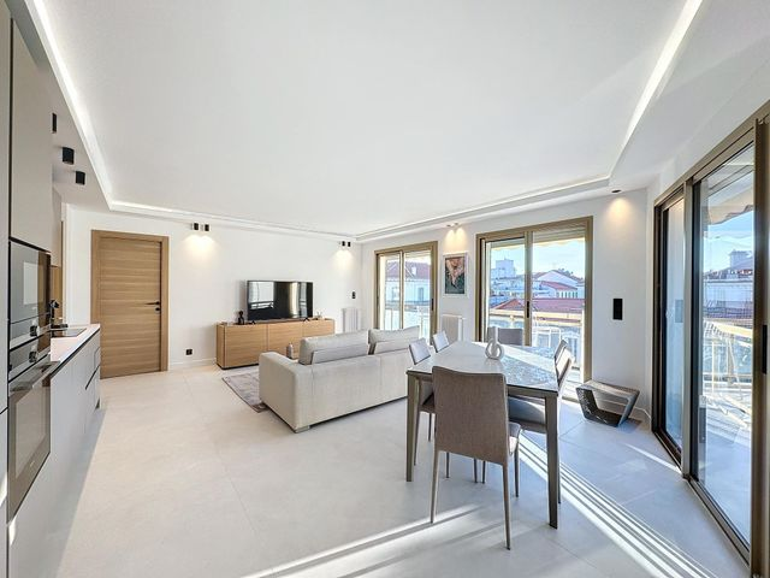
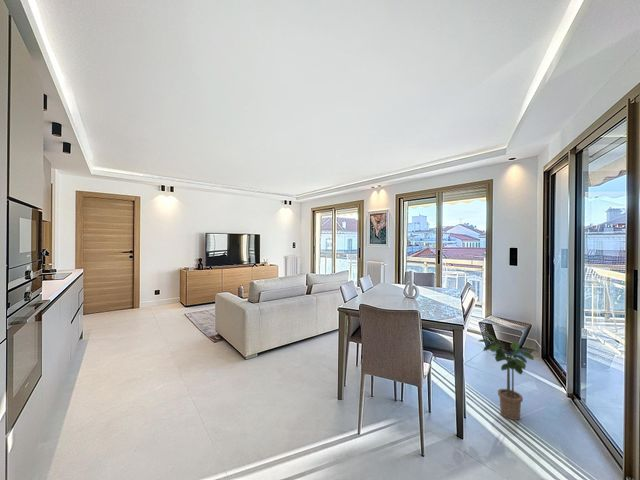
+ potted plant [478,331,539,421]
